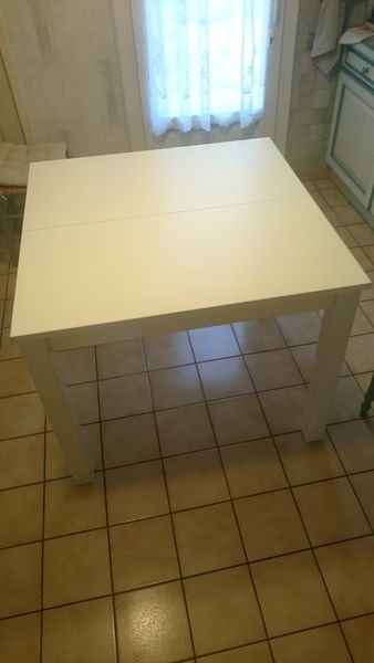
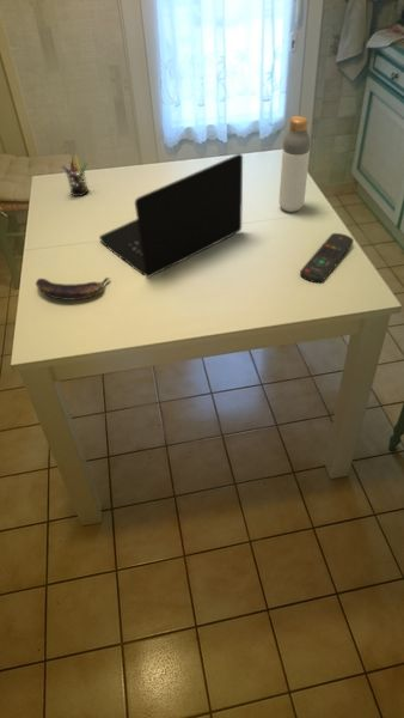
+ remote control [299,232,355,284]
+ banana [35,276,111,300]
+ pen holder [60,154,90,197]
+ bottle [278,114,312,213]
+ laptop [98,153,244,279]
